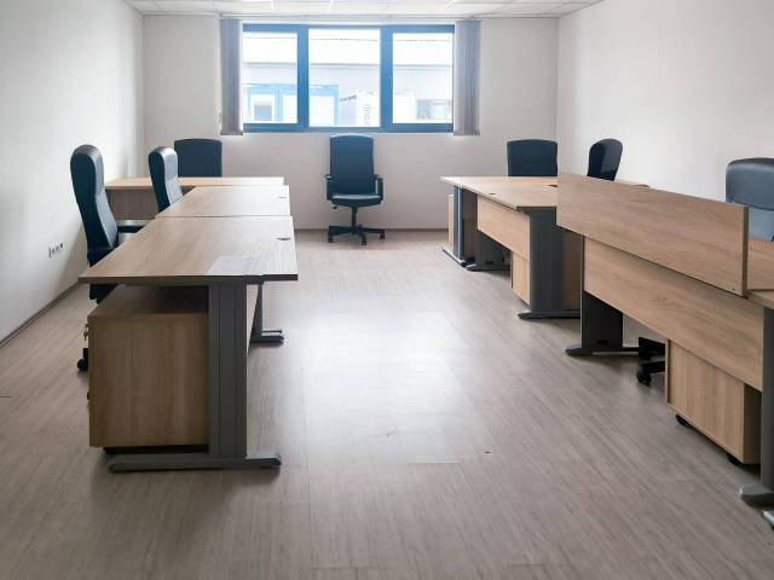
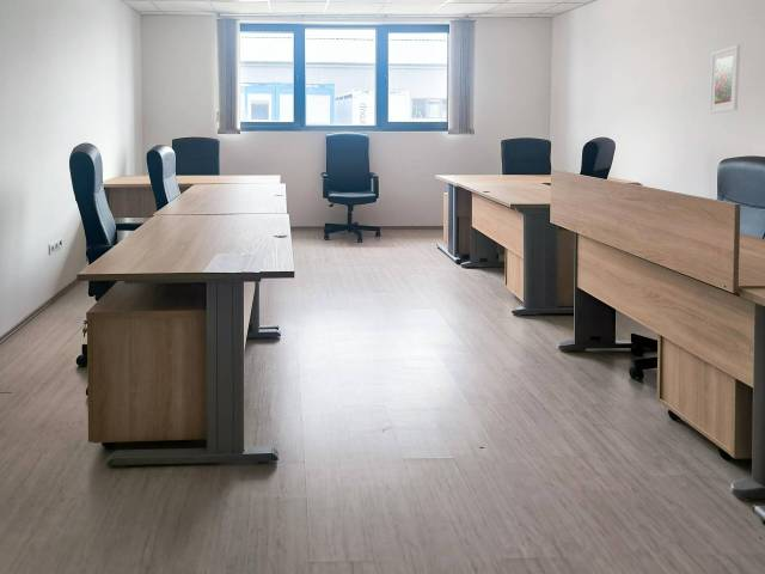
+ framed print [708,44,741,115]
